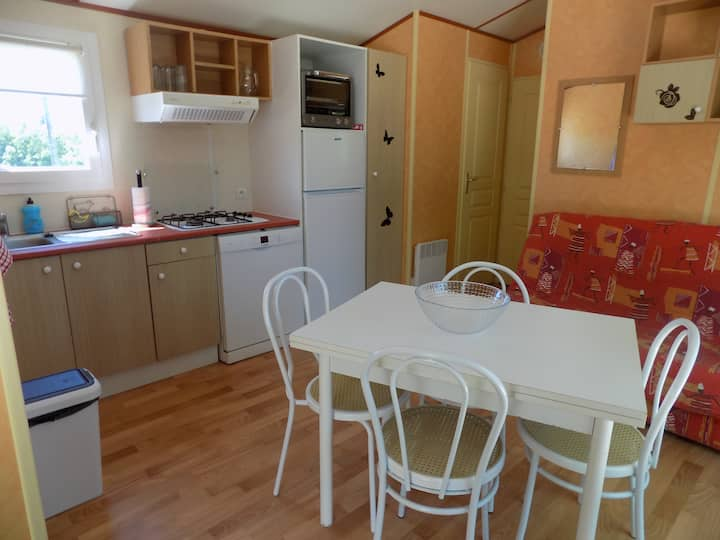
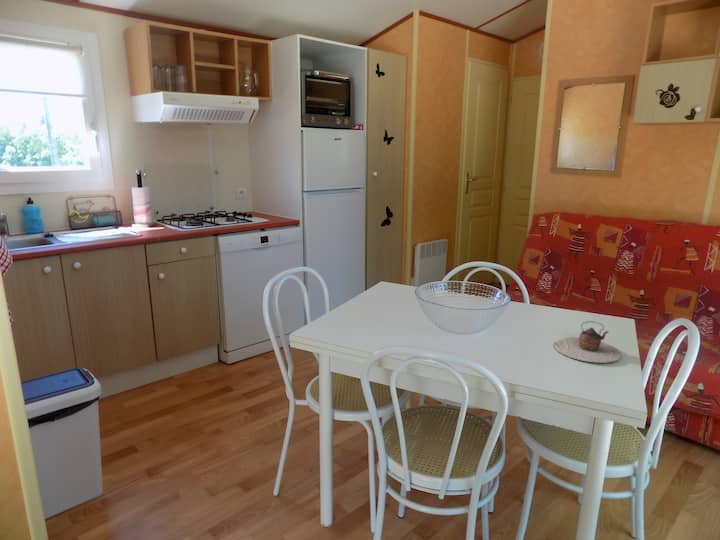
+ teapot [553,320,623,364]
